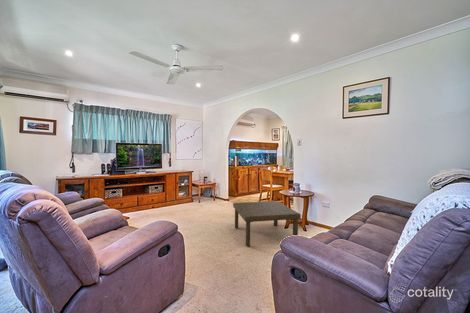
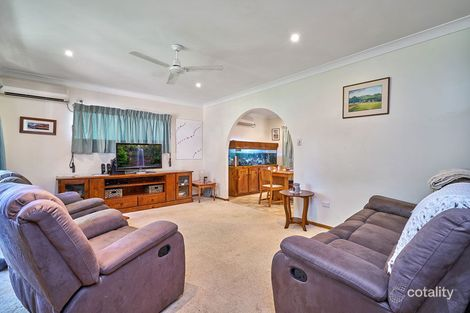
- coffee table [232,200,302,247]
